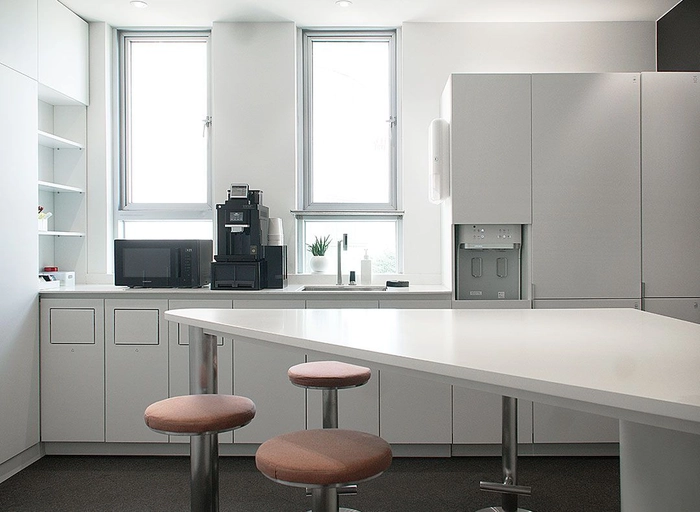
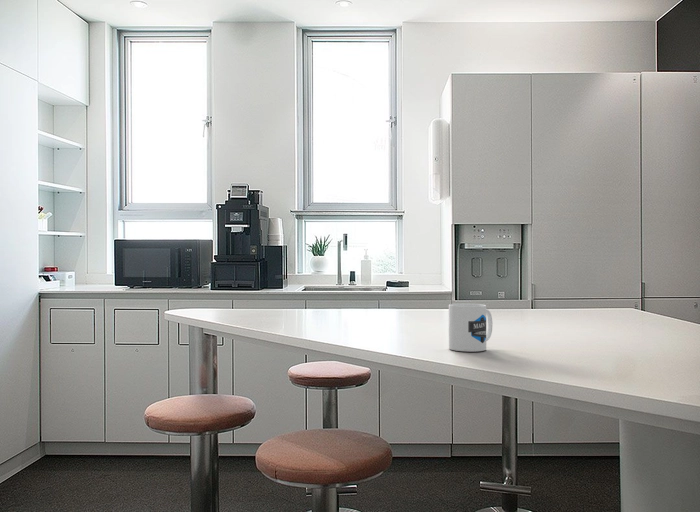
+ mug [448,303,493,353]
